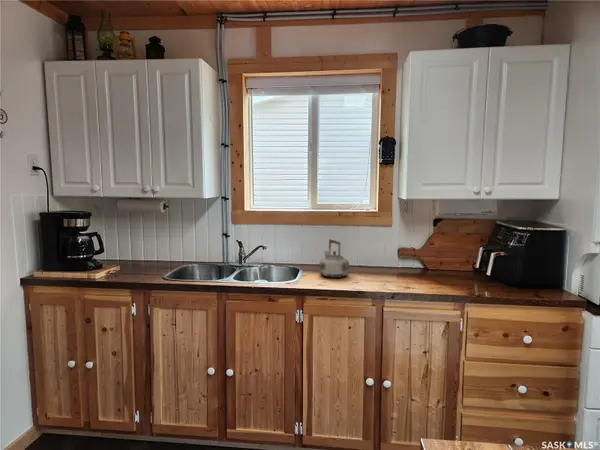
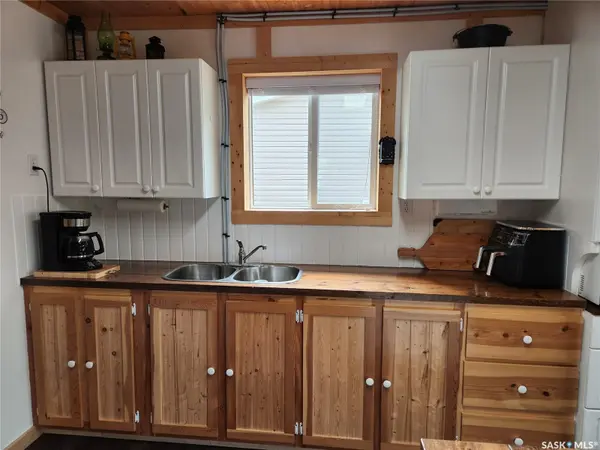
- kettle [319,238,350,279]
